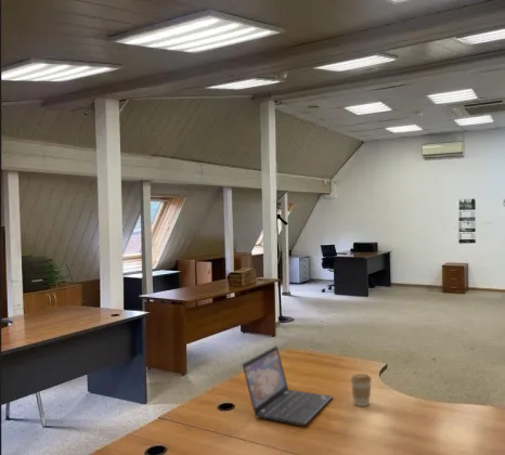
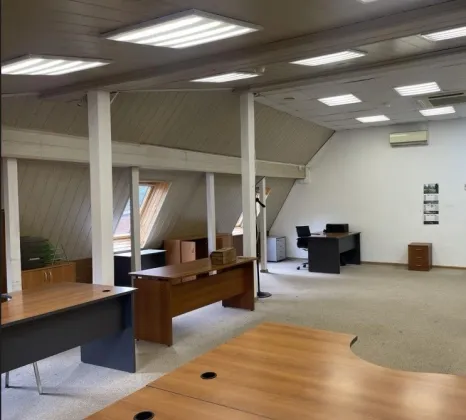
- laptop [242,344,334,427]
- coffee cup [349,373,373,407]
